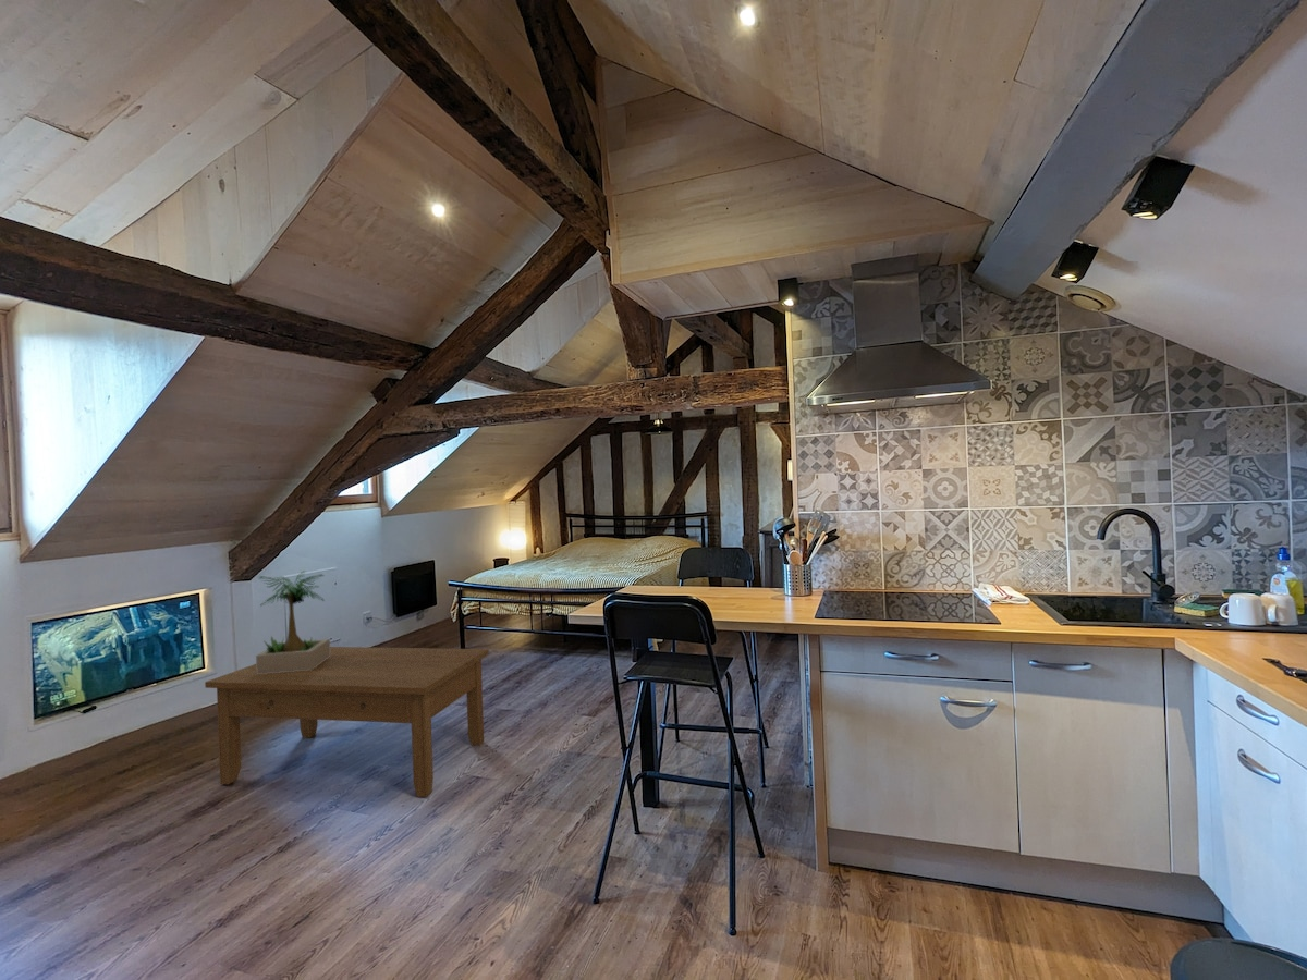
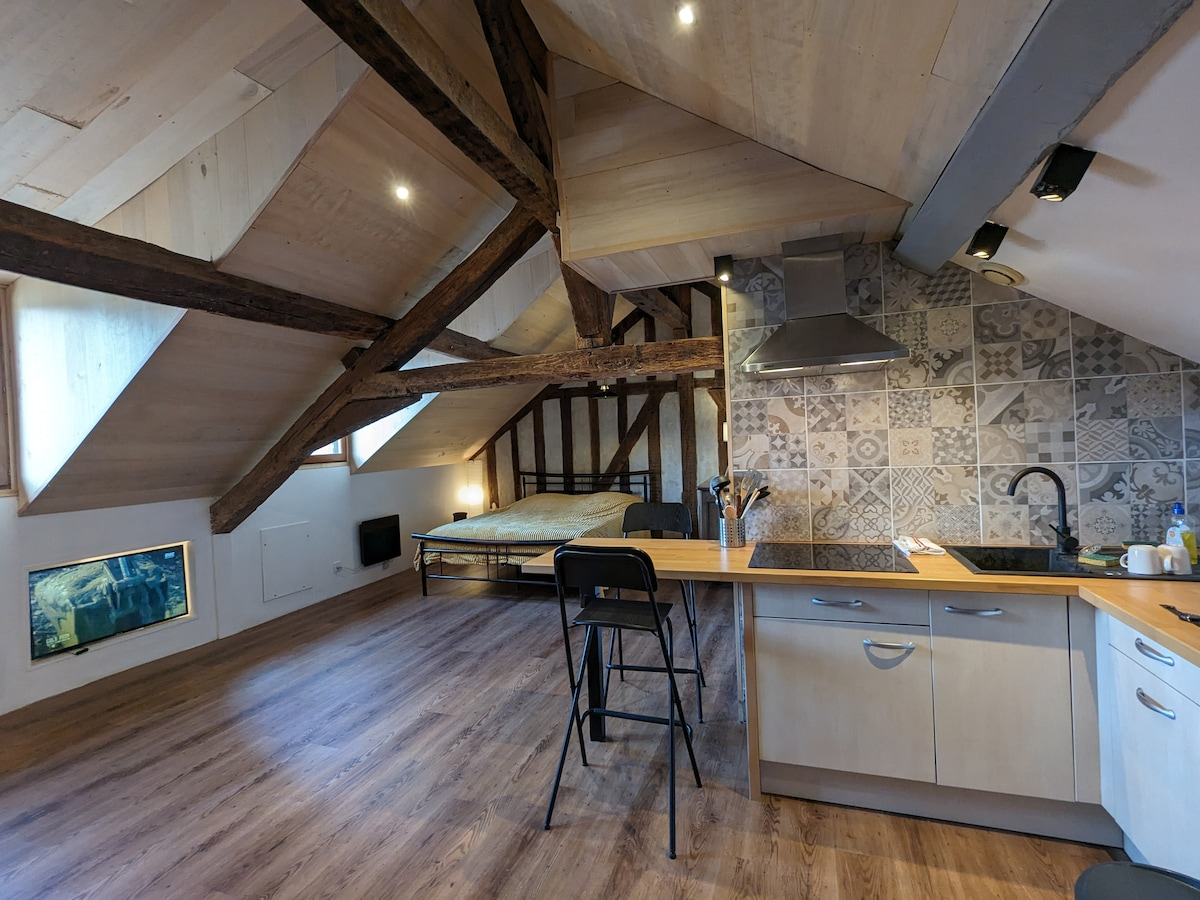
- coffee table [204,646,490,798]
- potted plant [255,569,331,674]
